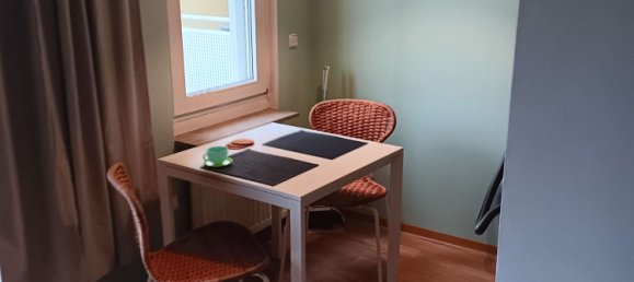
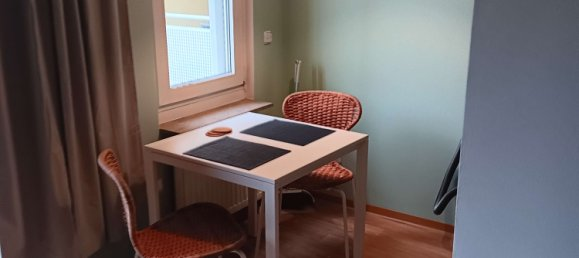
- cup [201,145,233,168]
